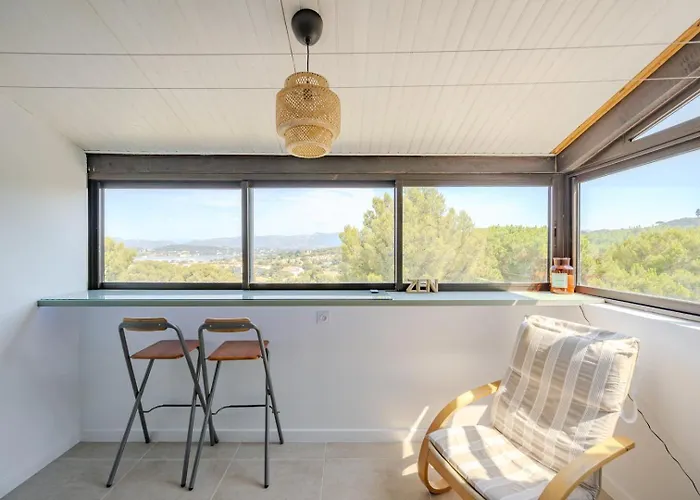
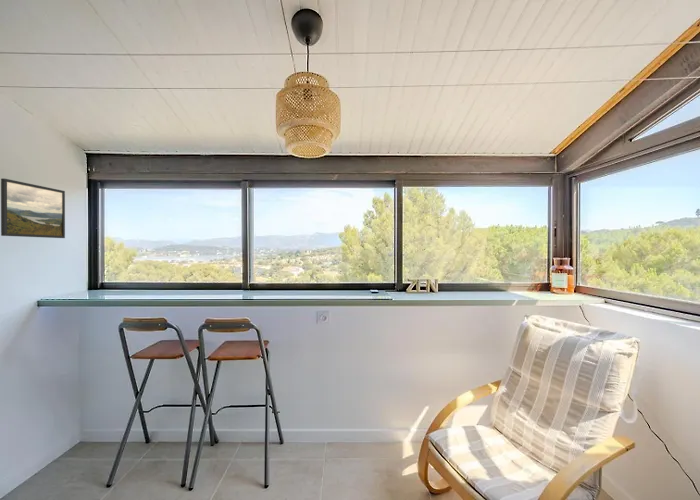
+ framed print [0,178,66,239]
